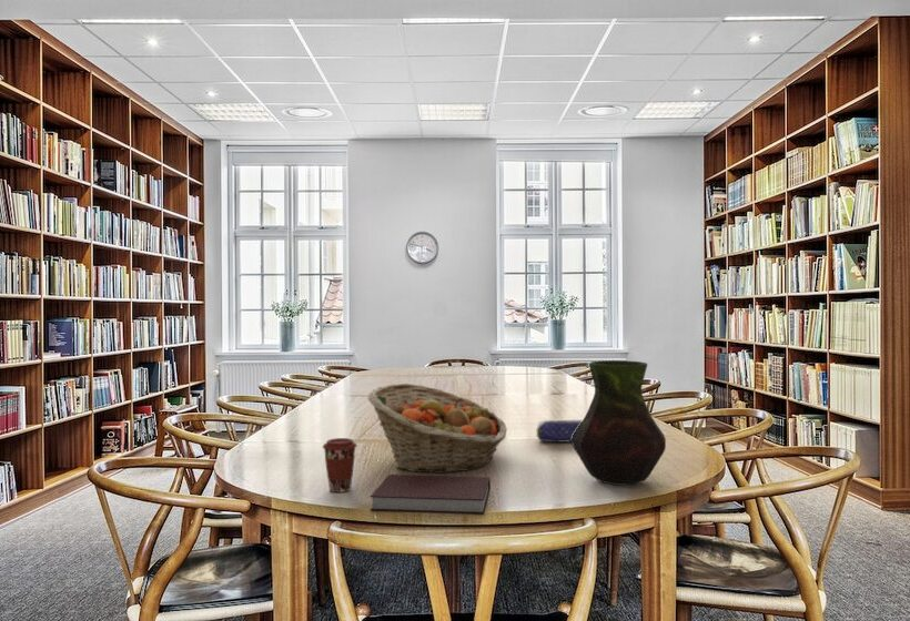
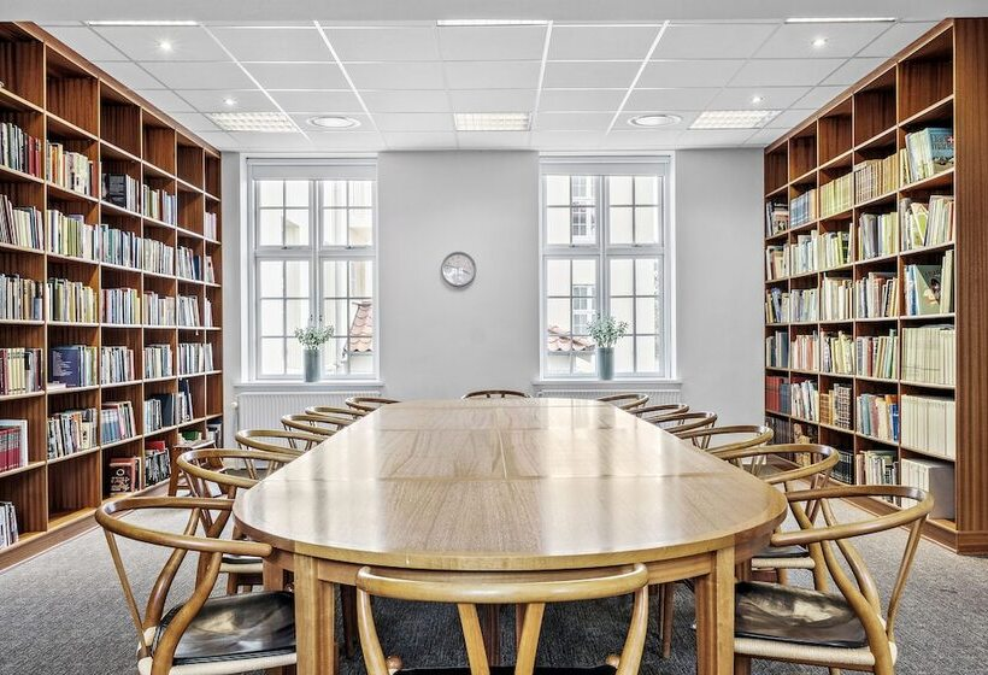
- pencil case [536,418,584,444]
- vase [570,359,667,487]
- notebook [370,474,492,515]
- coffee cup [322,437,358,493]
- fruit basket [367,383,508,474]
